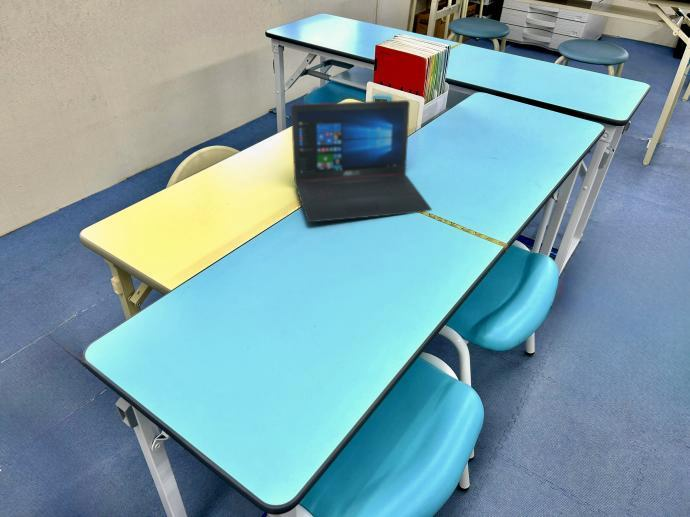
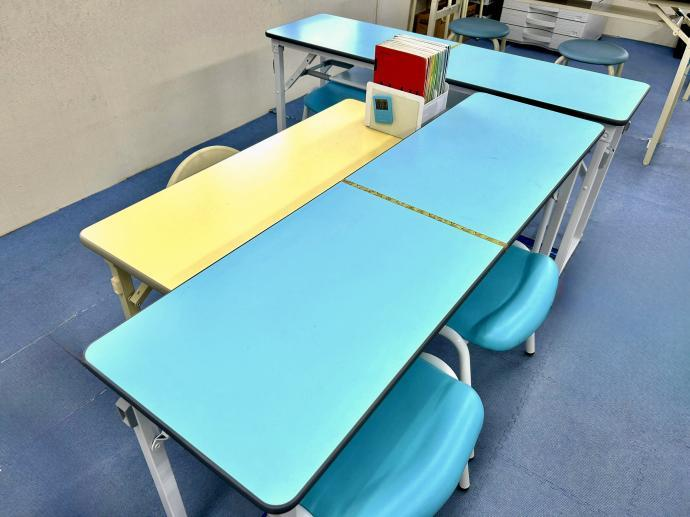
- laptop [290,99,433,223]
